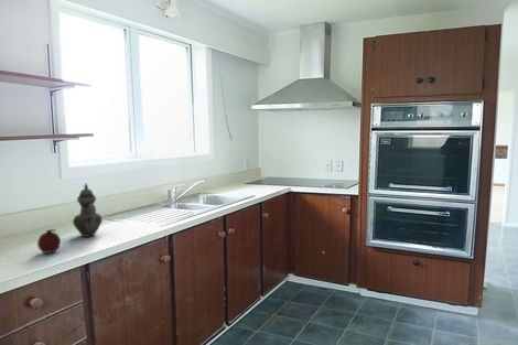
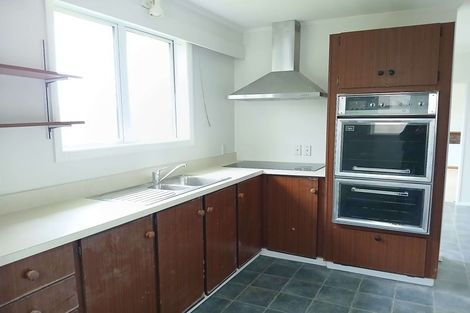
- teapot [72,183,104,238]
- fruit [36,228,62,255]
